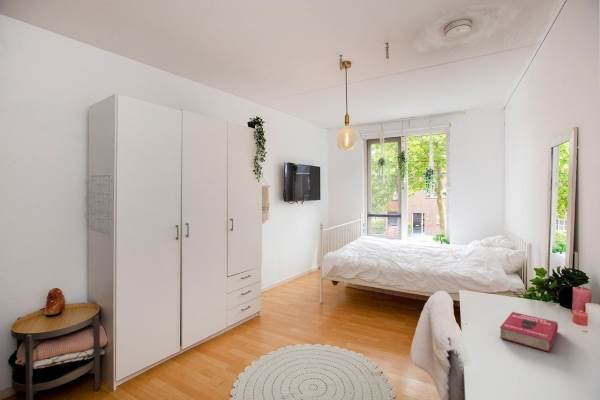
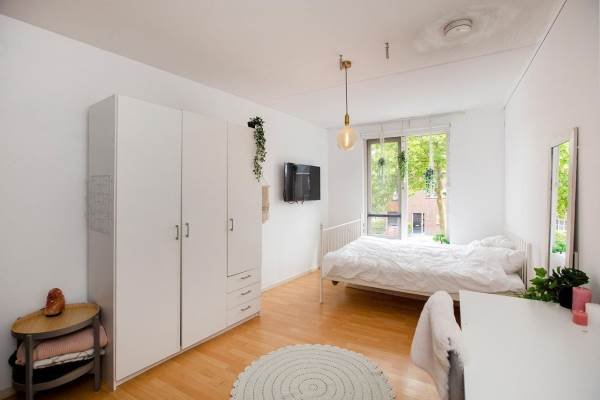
- book [499,311,559,353]
